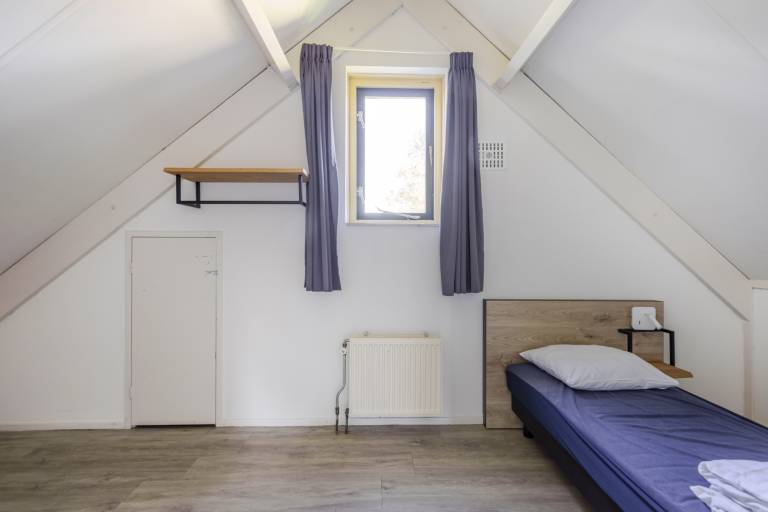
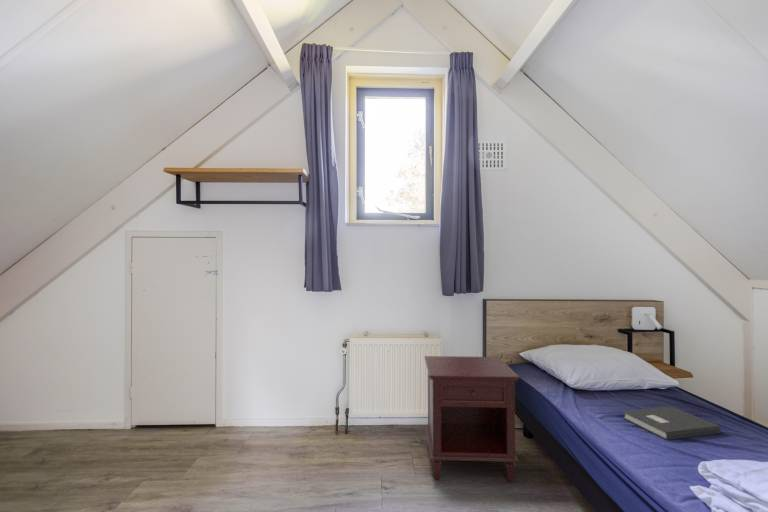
+ nightstand [423,355,521,482]
+ book [622,405,722,441]
